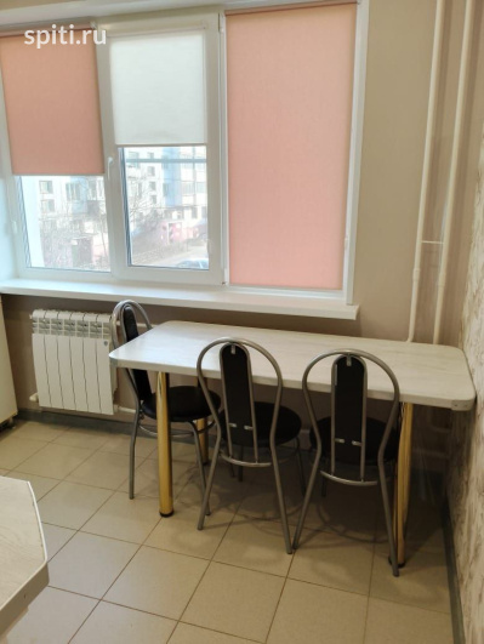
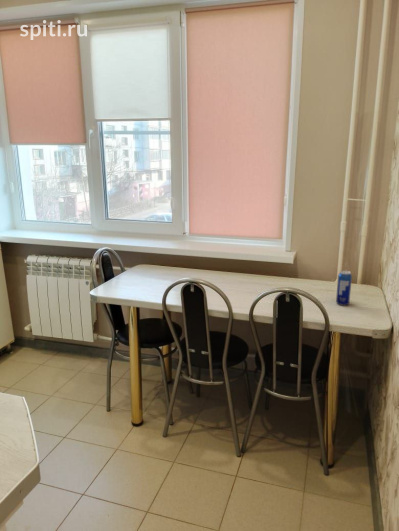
+ beverage can [335,270,353,306]
